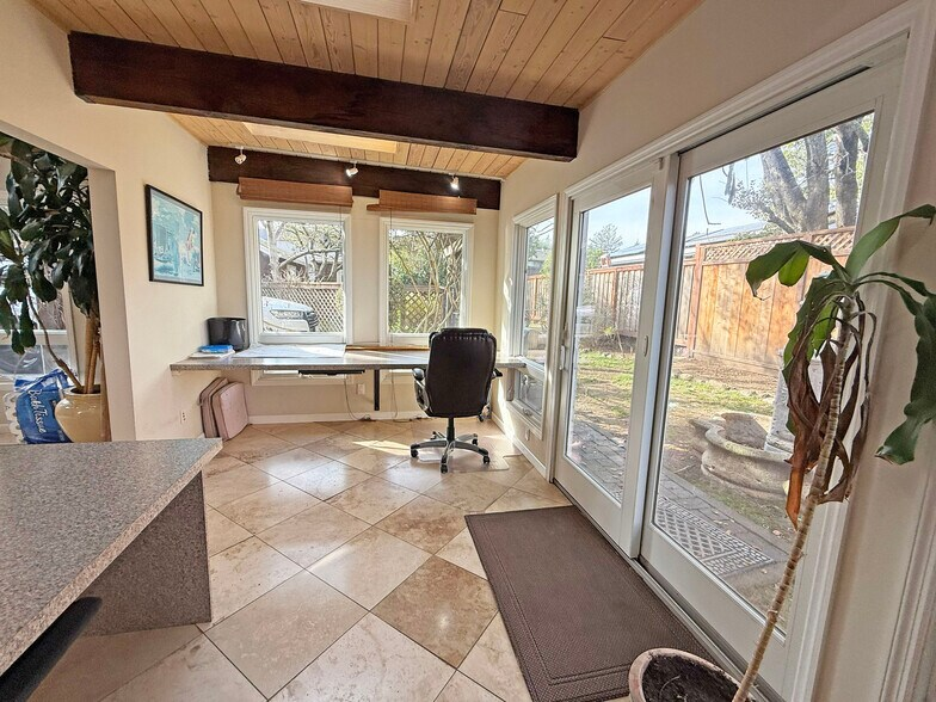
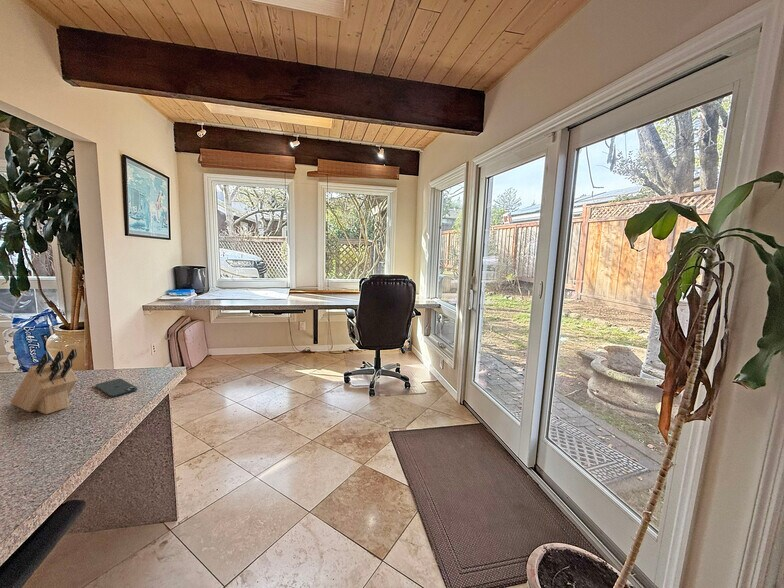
+ knife block [10,348,79,415]
+ smartphone [94,378,139,398]
